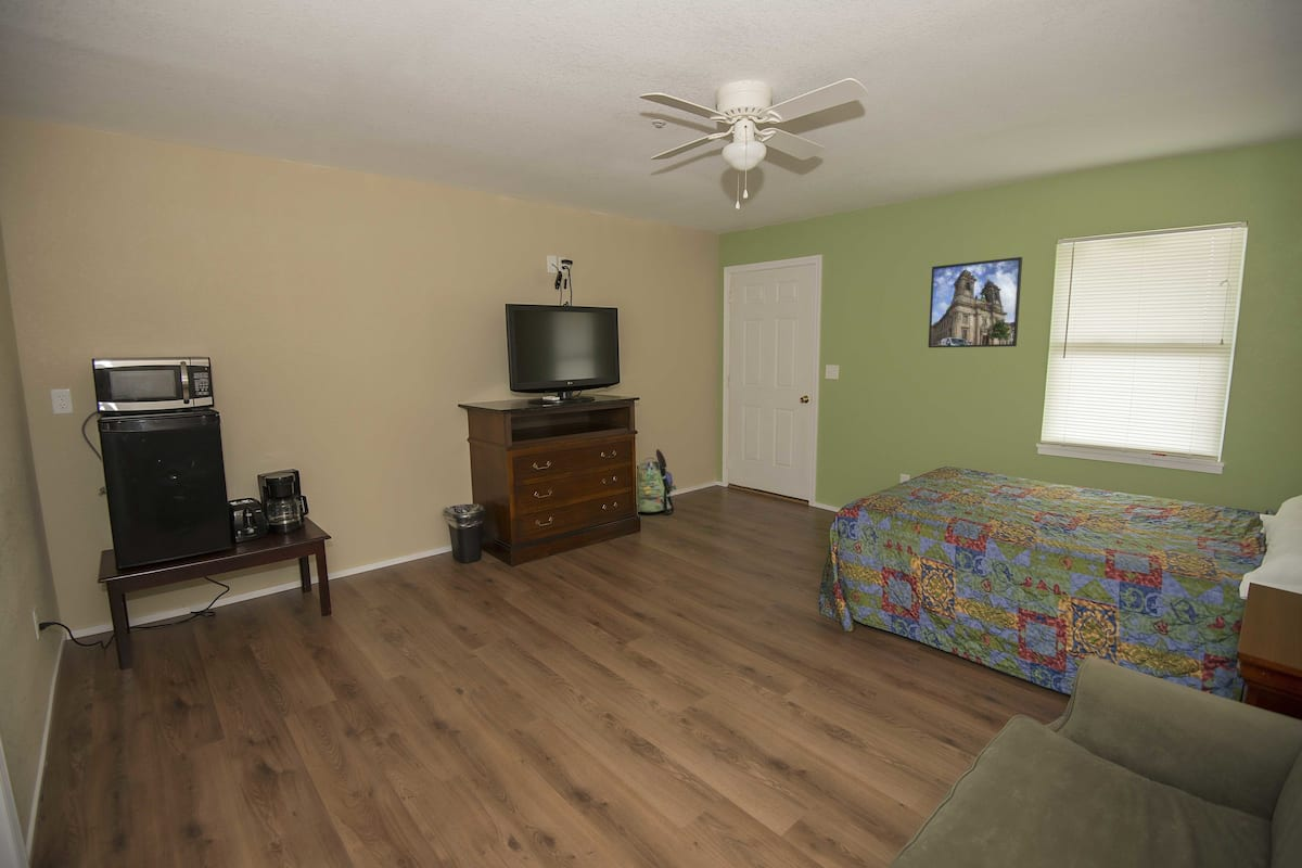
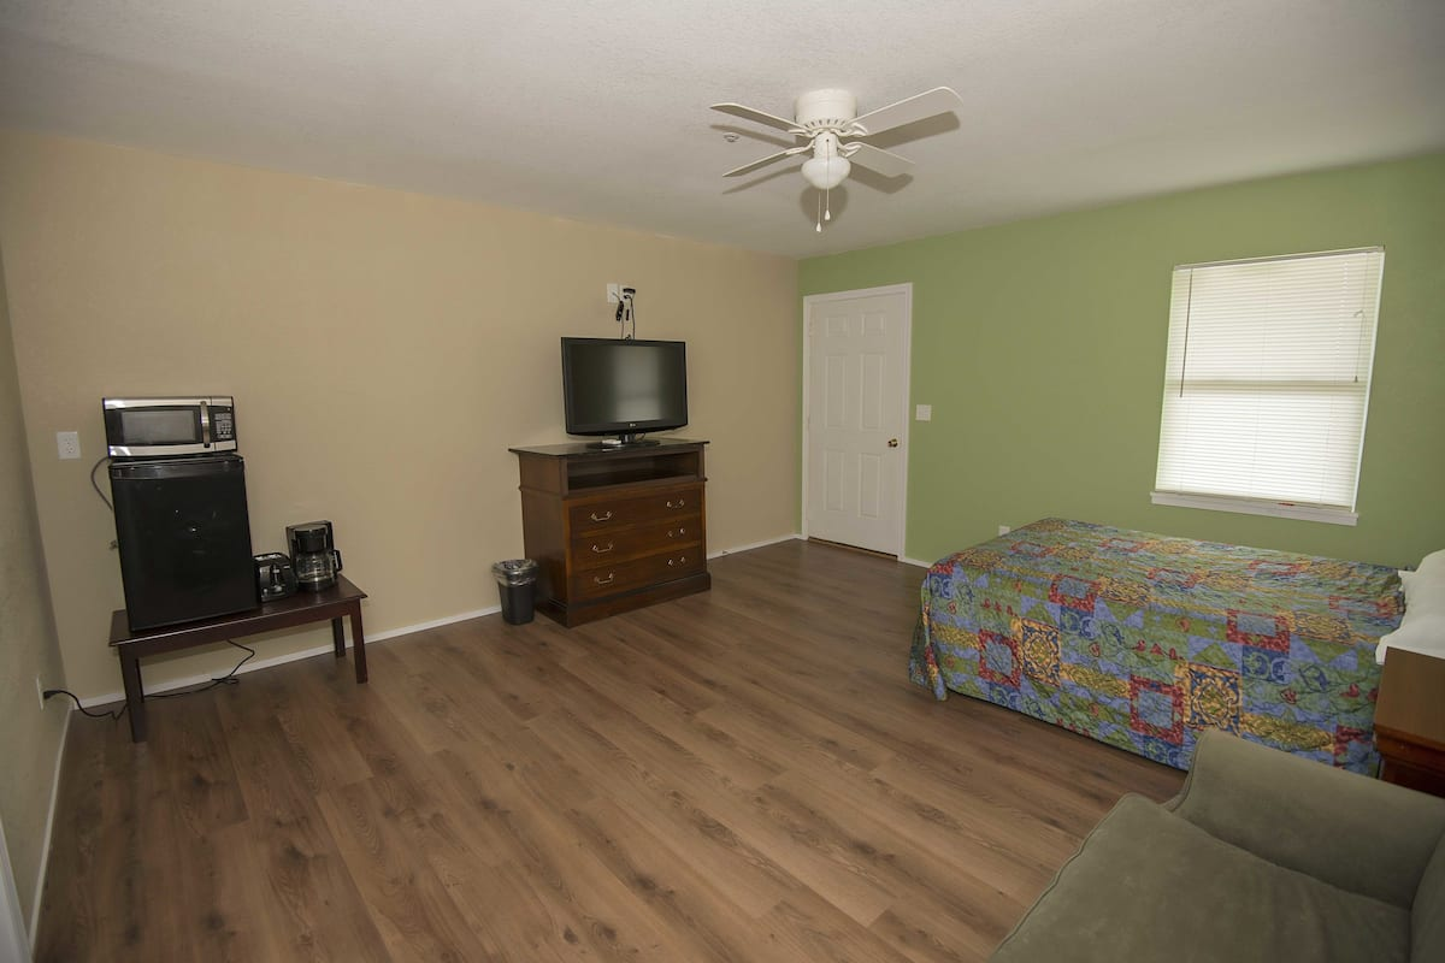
- backpack [636,448,678,515]
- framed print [928,256,1023,348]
